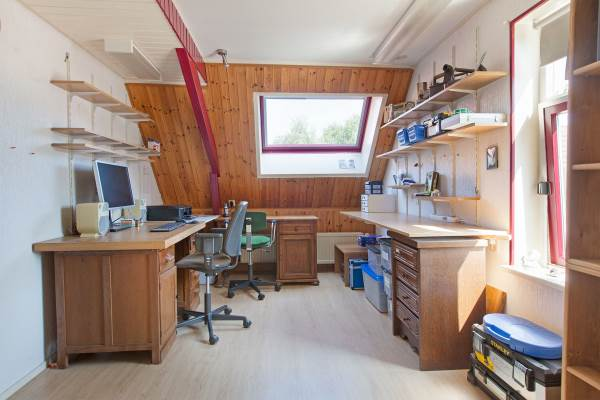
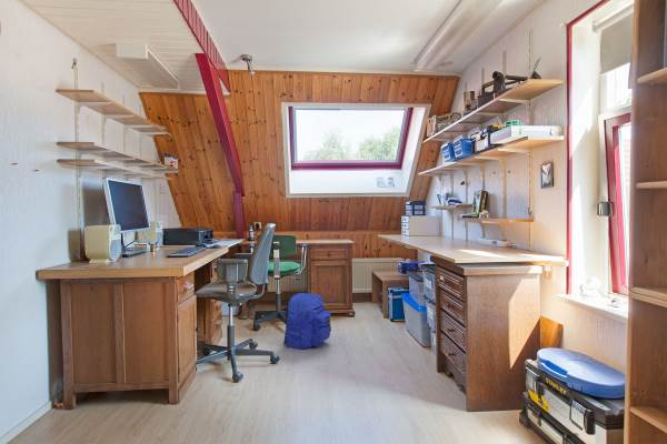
+ backpack [282,292,332,351]
